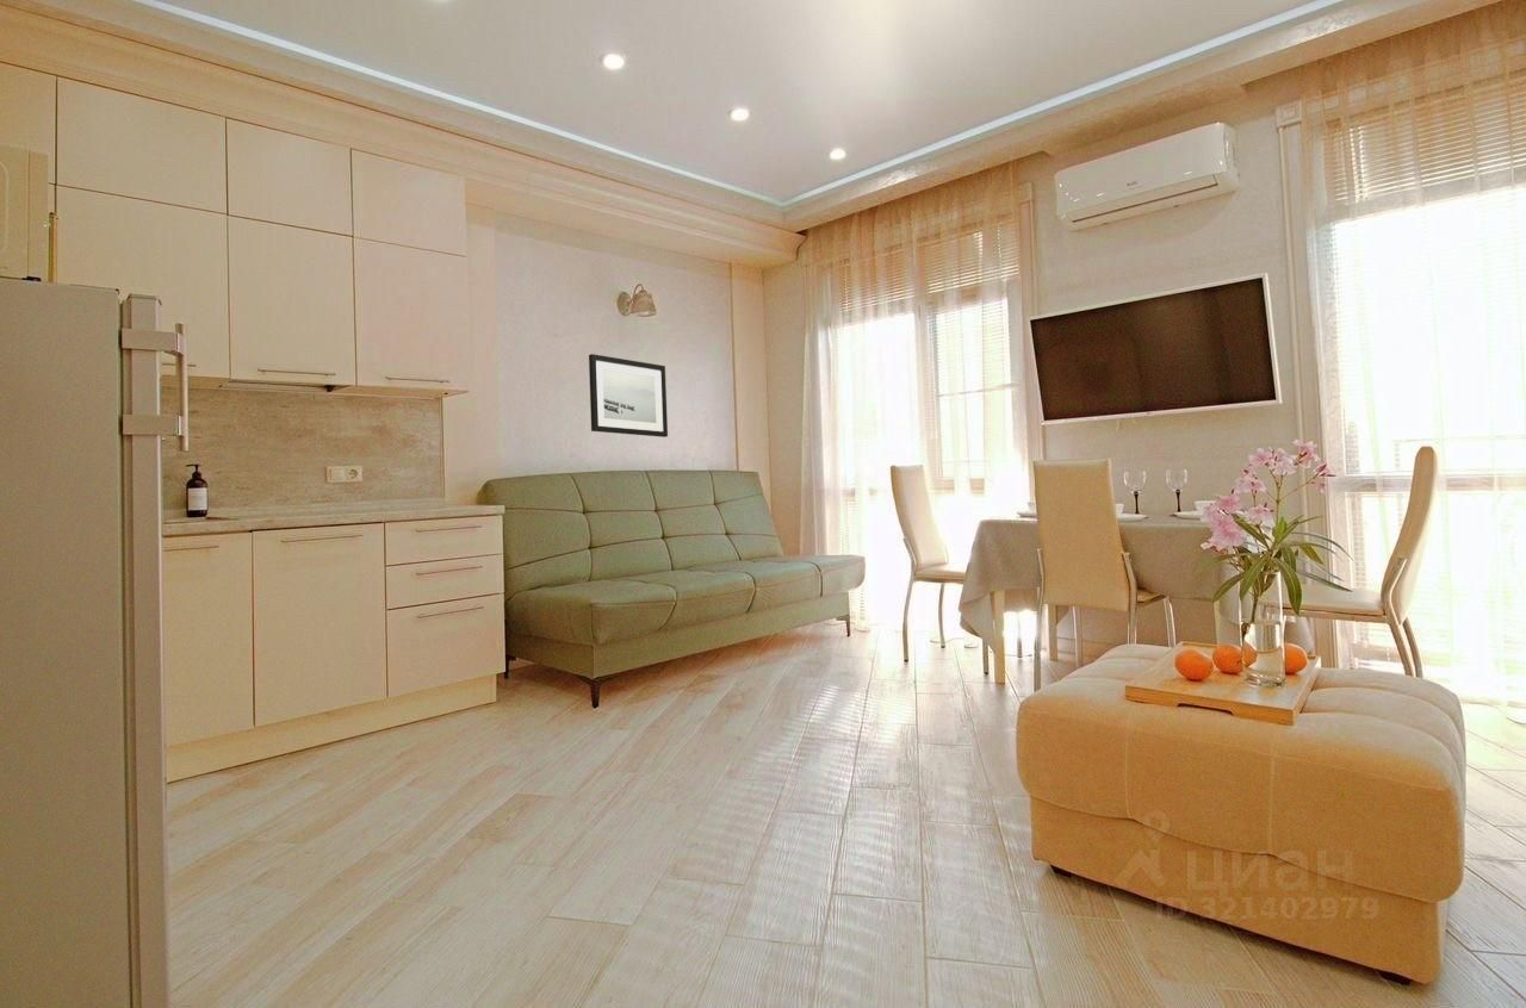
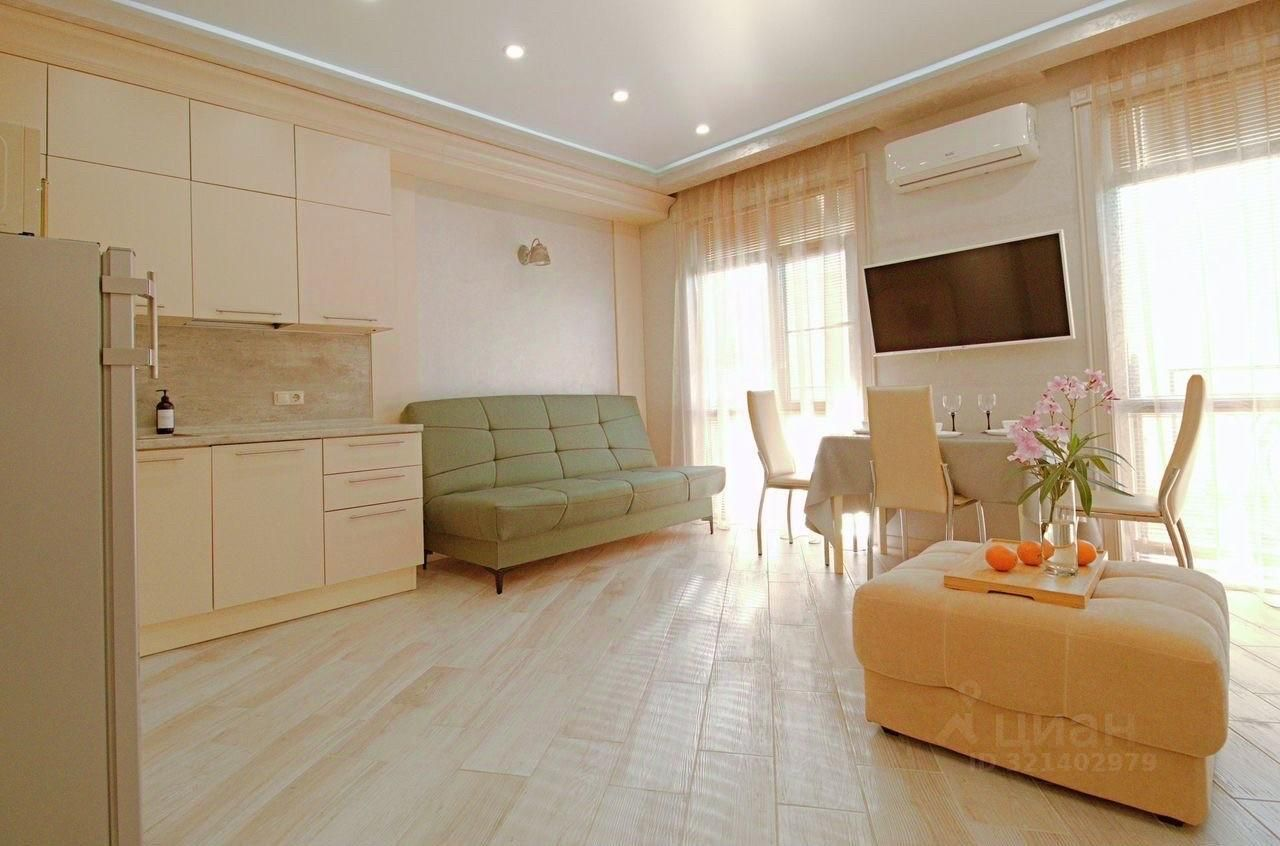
- wall art [588,353,669,438]
